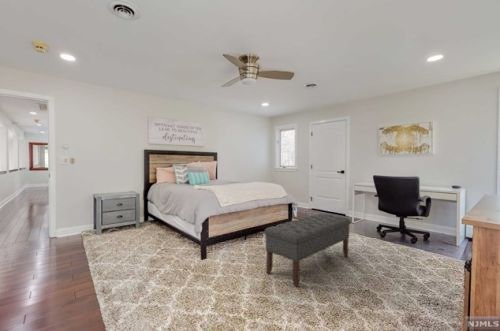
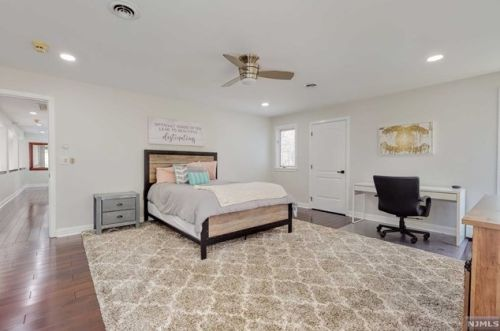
- bench [263,212,351,288]
